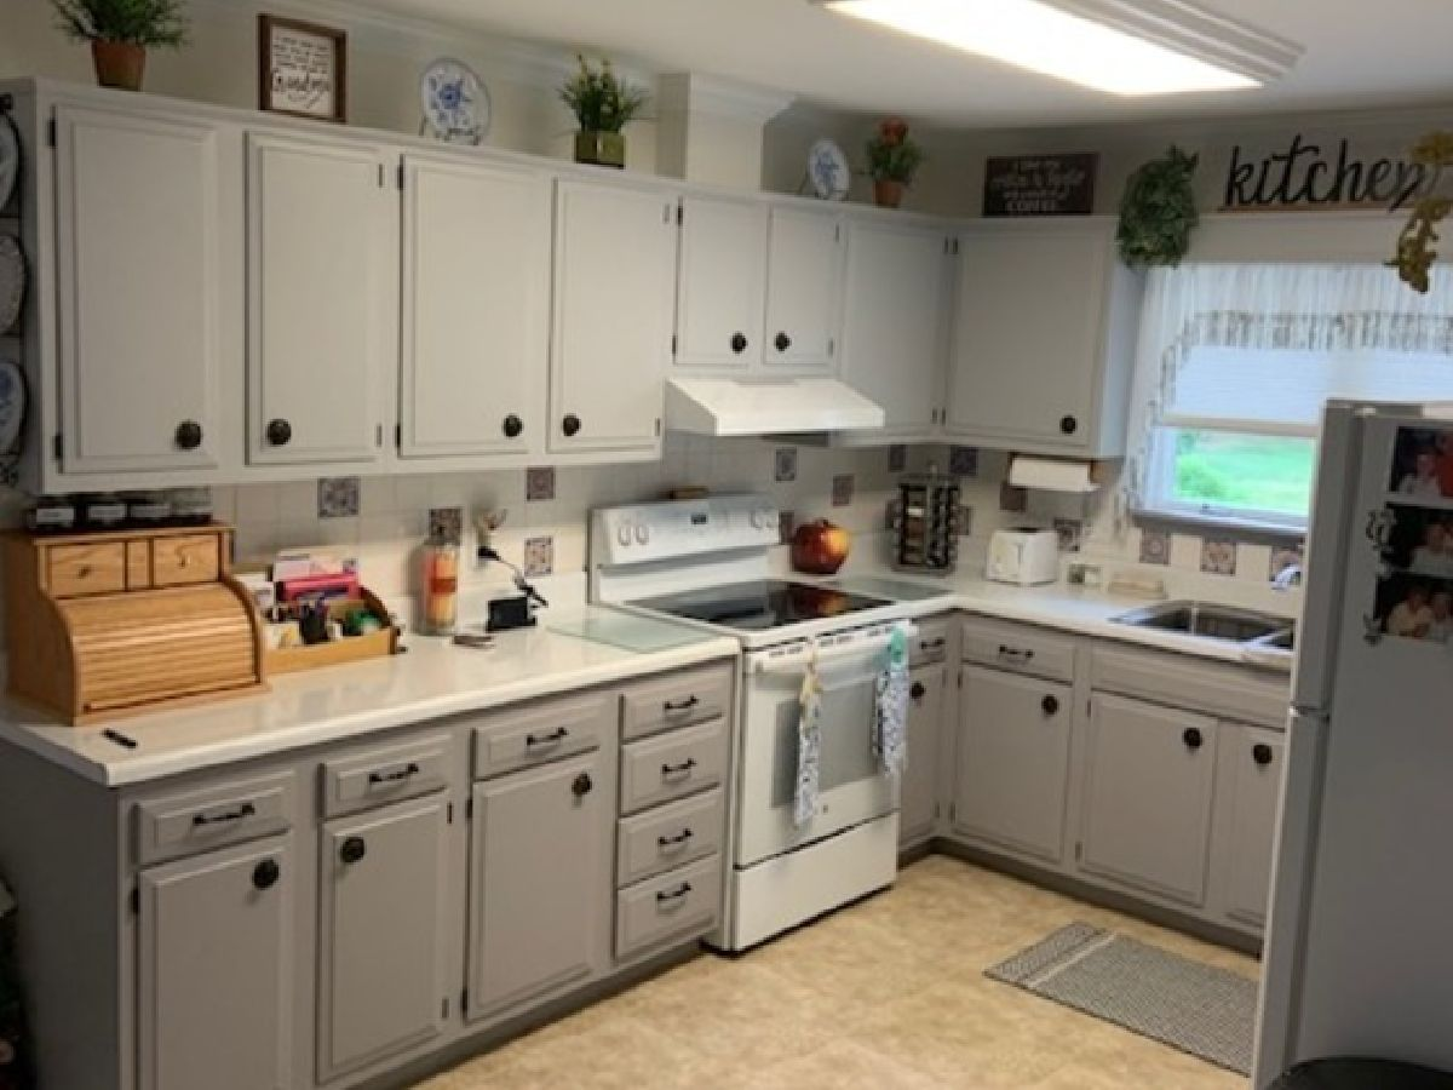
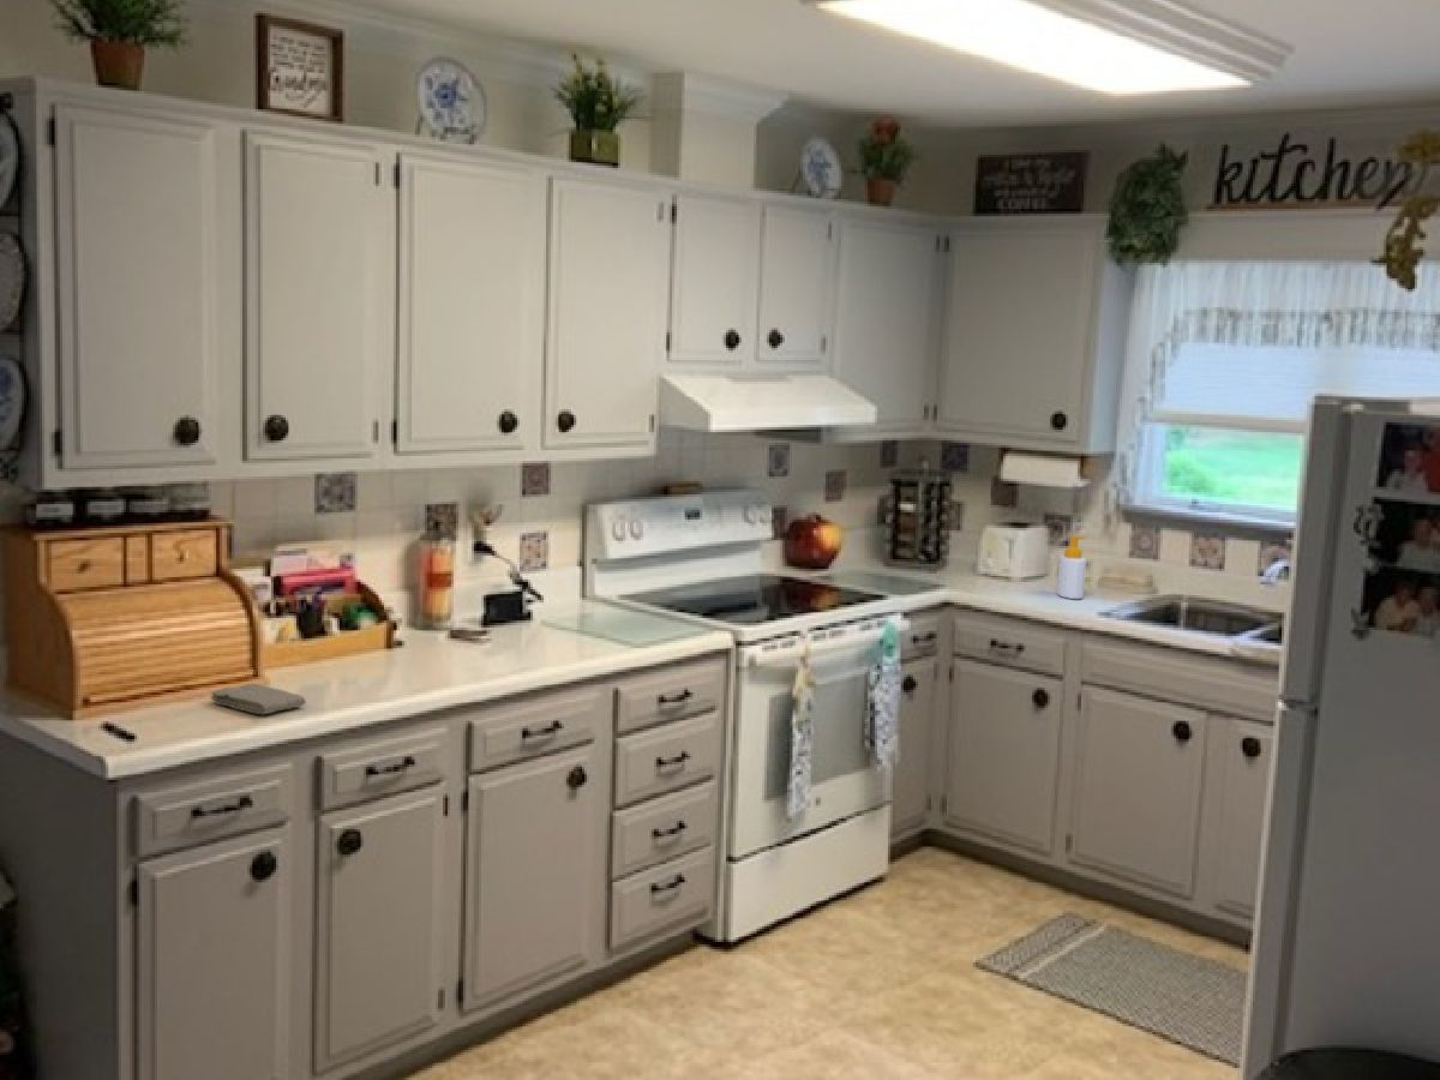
+ washcloth [209,682,307,715]
+ soap bottle [1056,535,1087,600]
